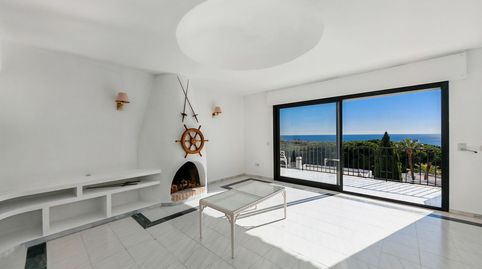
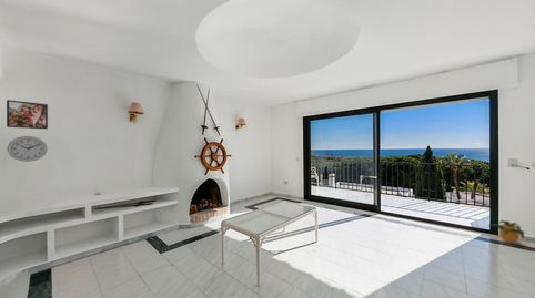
+ wall clock [7,135,49,163]
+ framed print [6,99,49,130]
+ potted plant [486,219,526,244]
